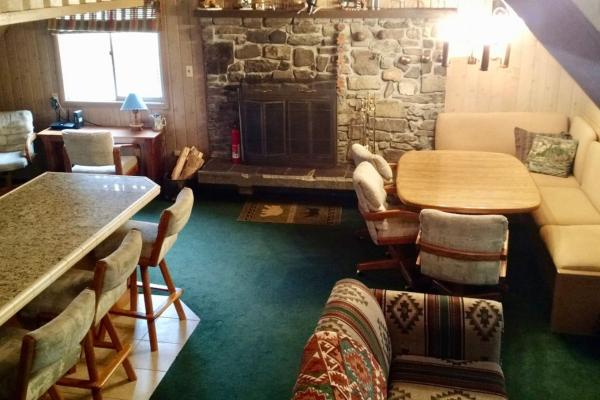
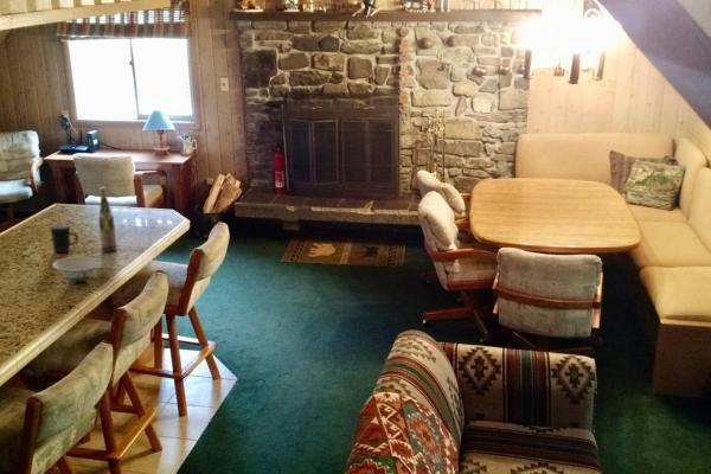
+ wine bottle [97,186,118,254]
+ mug [50,224,79,254]
+ bowl [51,256,104,283]
